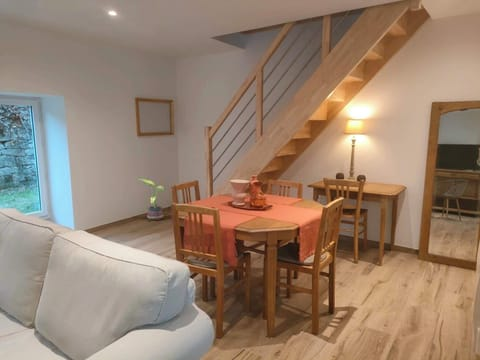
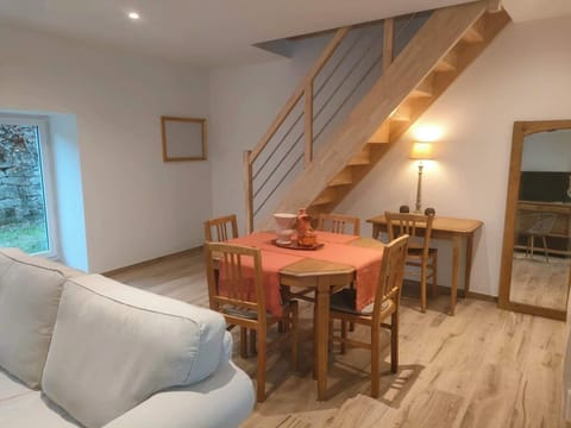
- potted plant [137,178,166,221]
